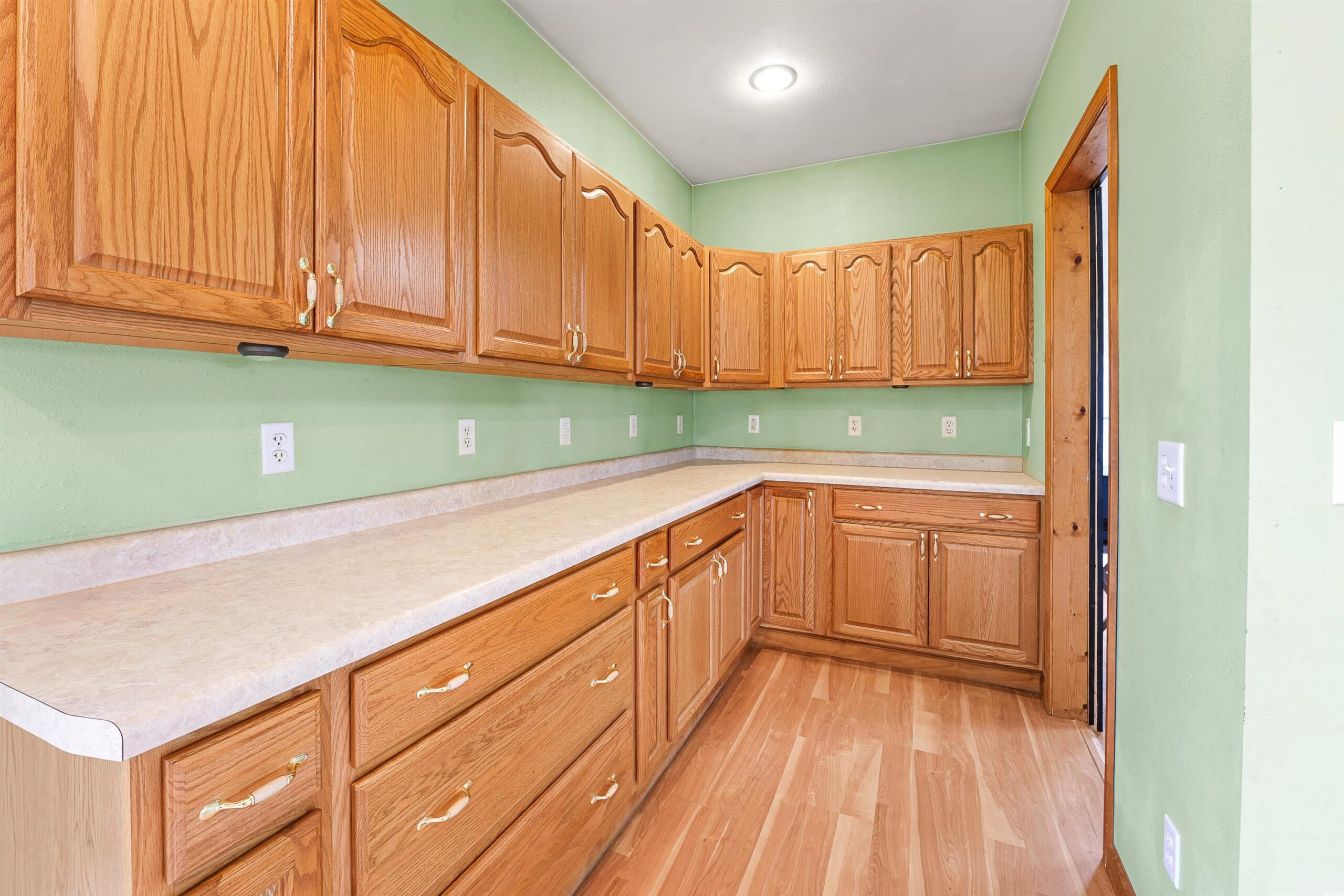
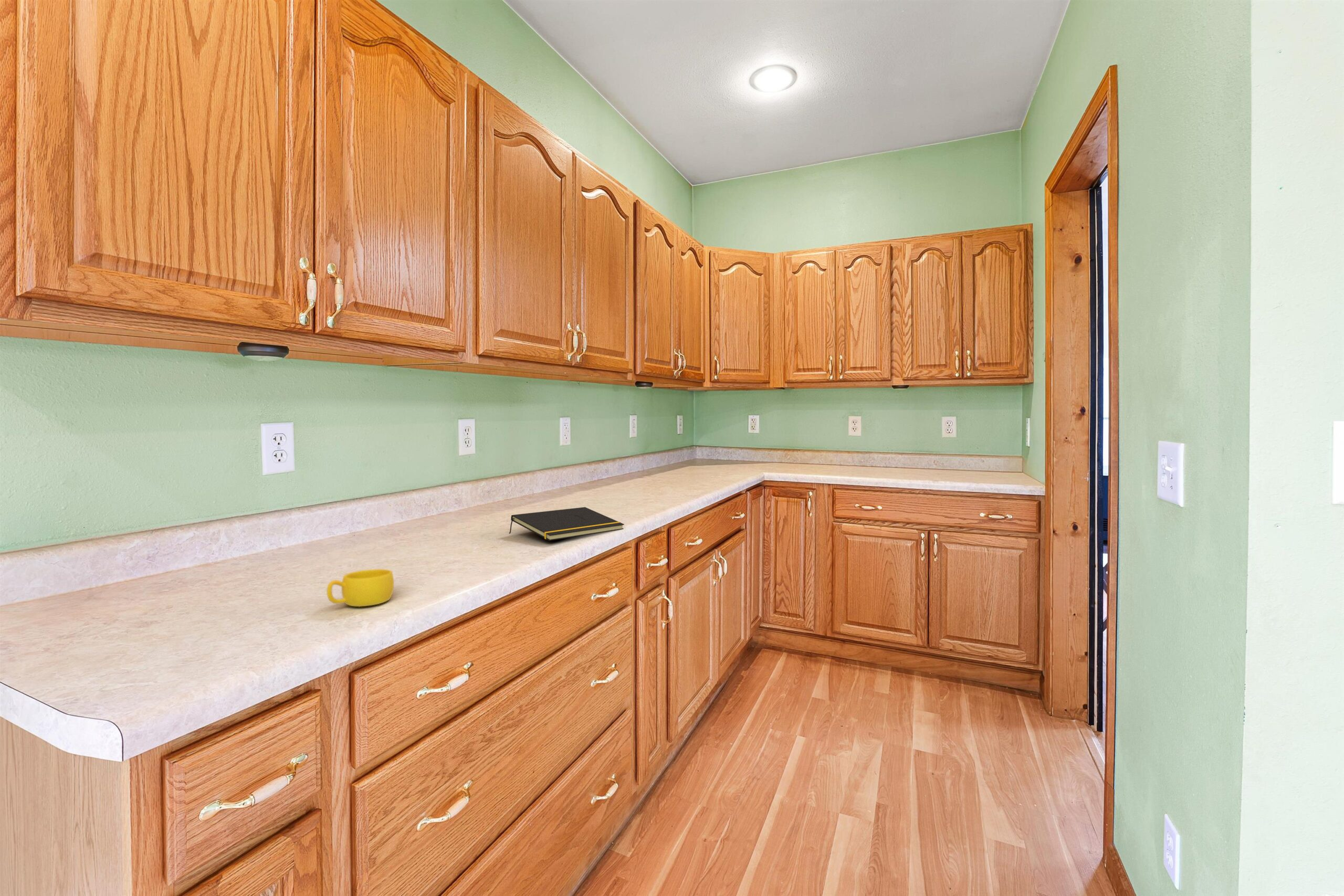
+ cup [326,568,395,607]
+ notepad [509,507,625,541]
